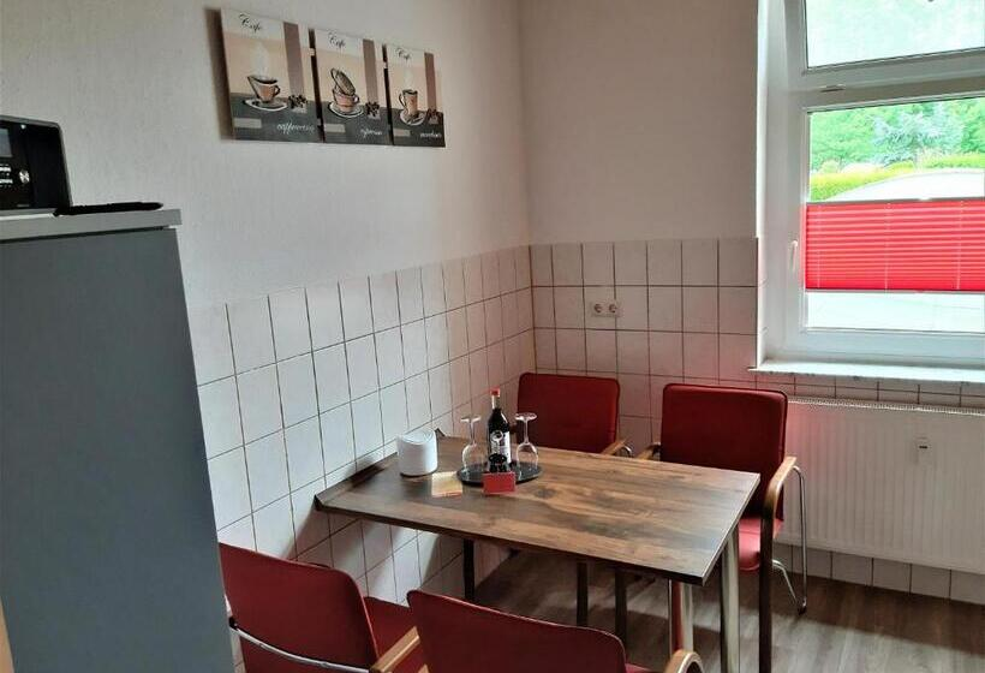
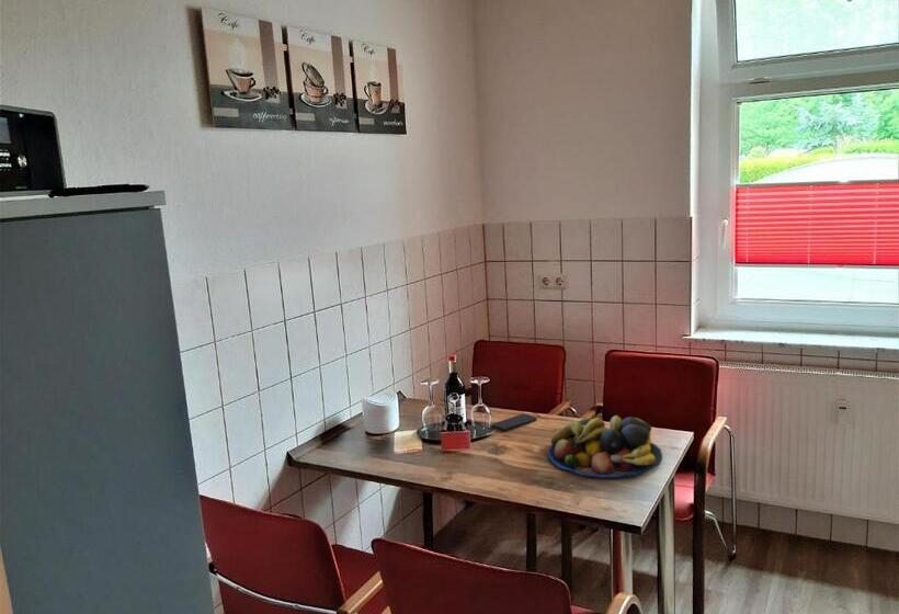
+ fruit bowl [547,414,663,479]
+ smartphone [491,412,538,432]
